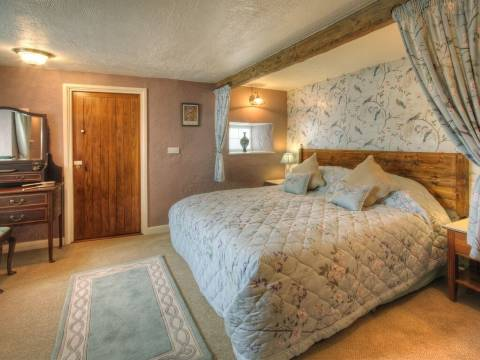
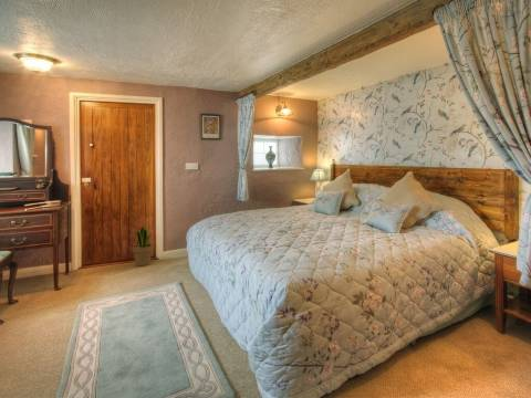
+ potted plant [132,226,154,268]
